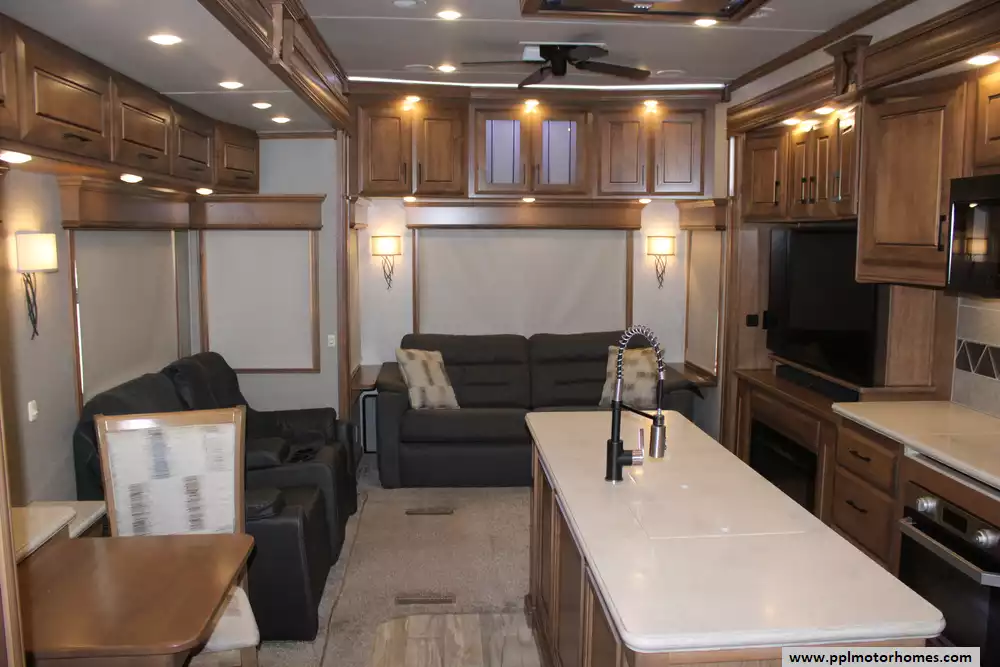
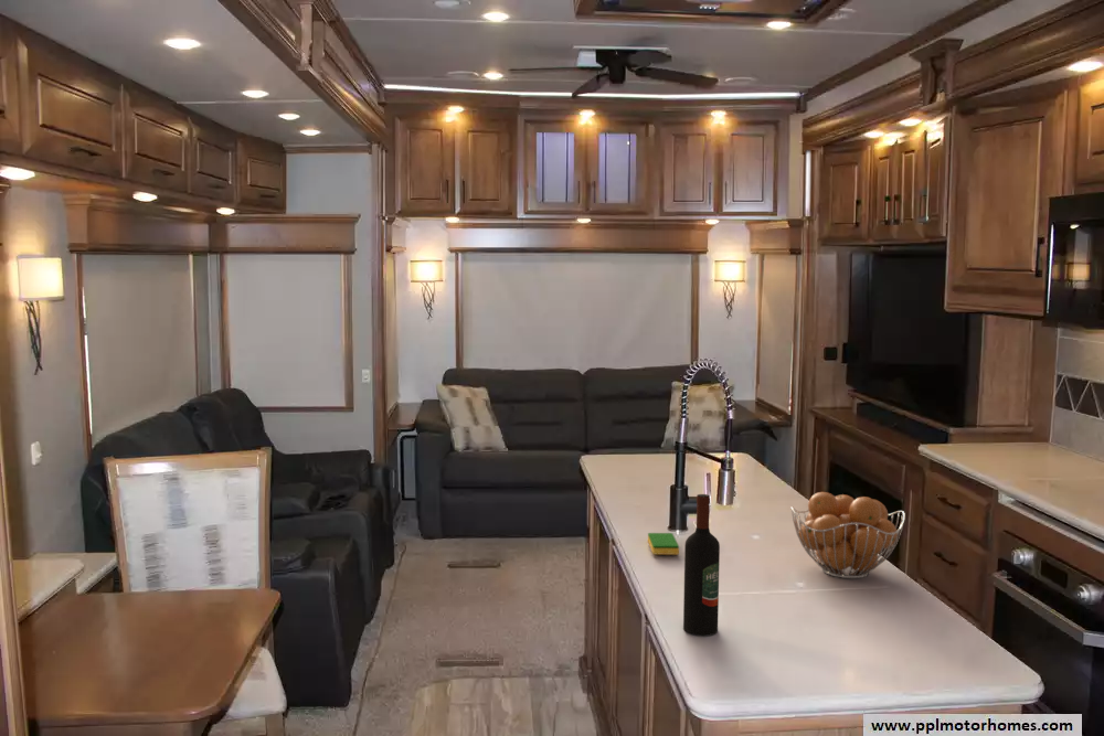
+ dish sponge [647,532,680,556]
+ wine bottle [682,493,721,637]
+ fruit basket [789,491,906,579]
